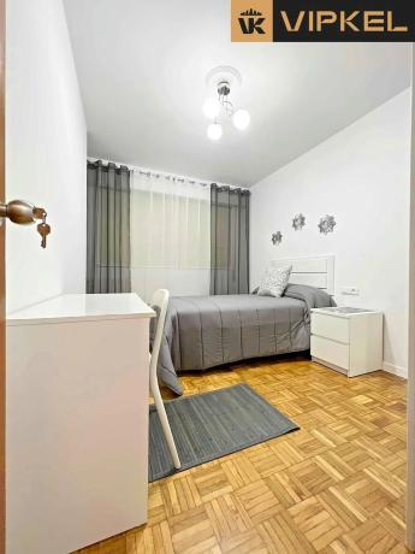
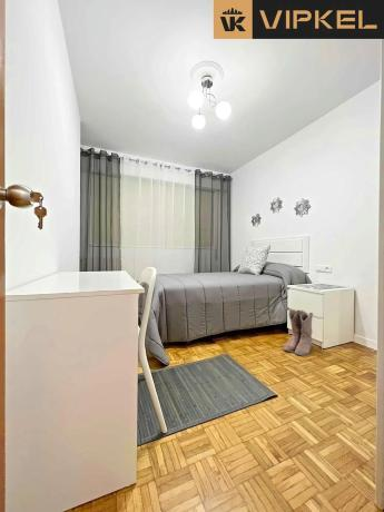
+ boots [282,308,314,357]
